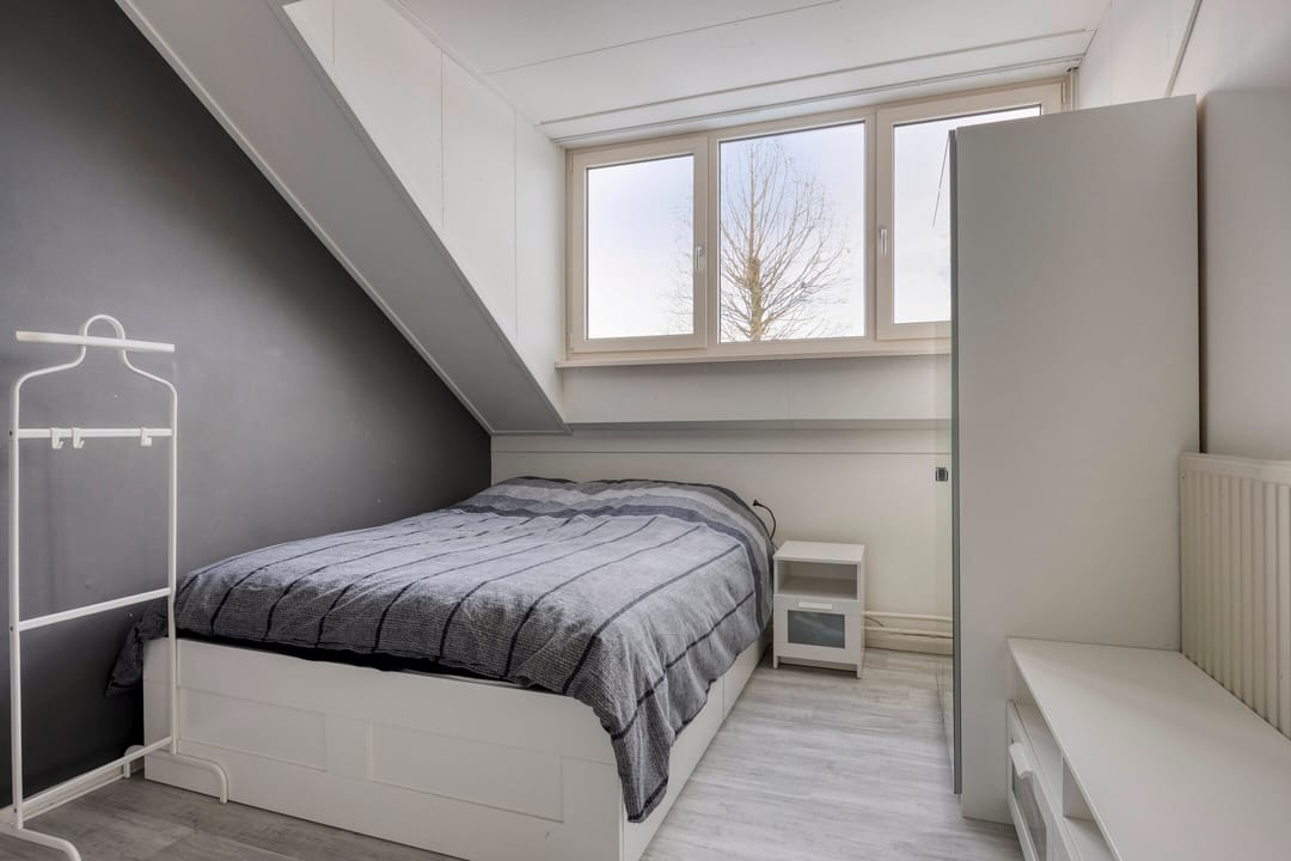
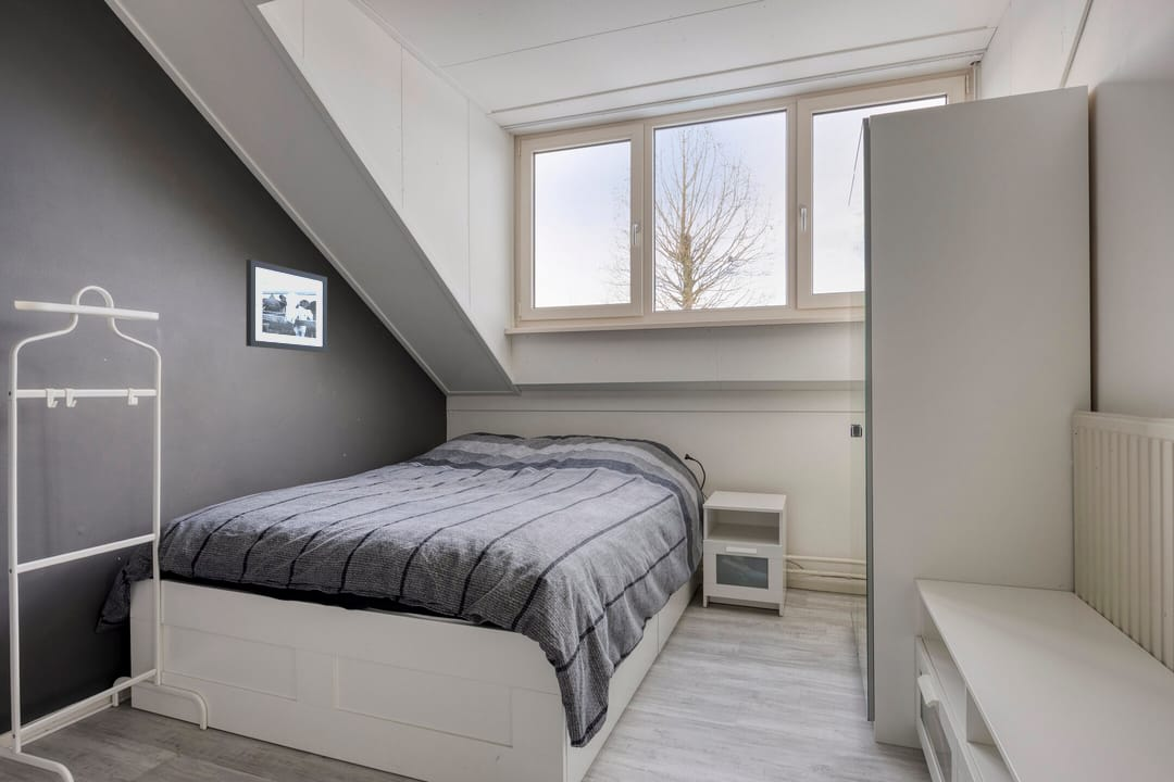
+ picture frame [245,258,328,353]
